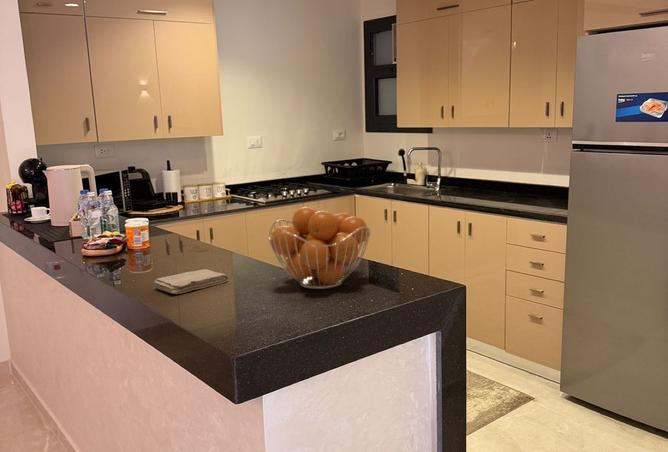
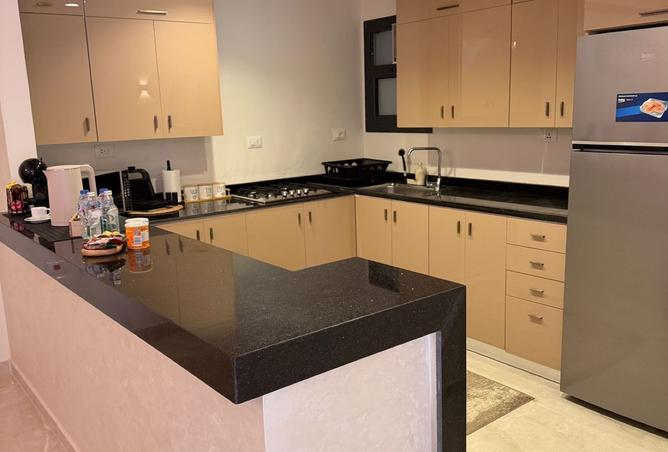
- fruit basket [267,206,371,290]
- washcloth [154,268,230,295]
